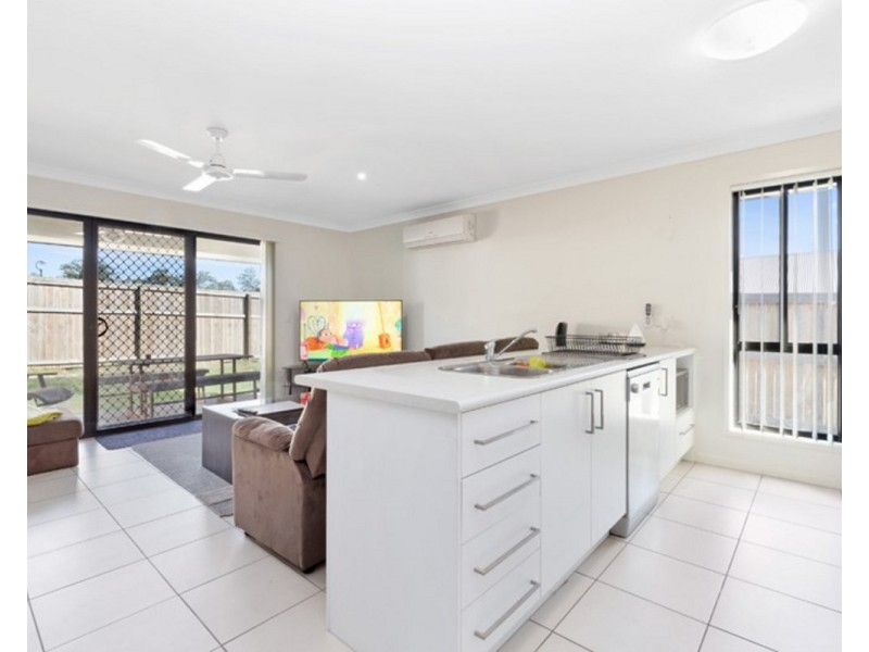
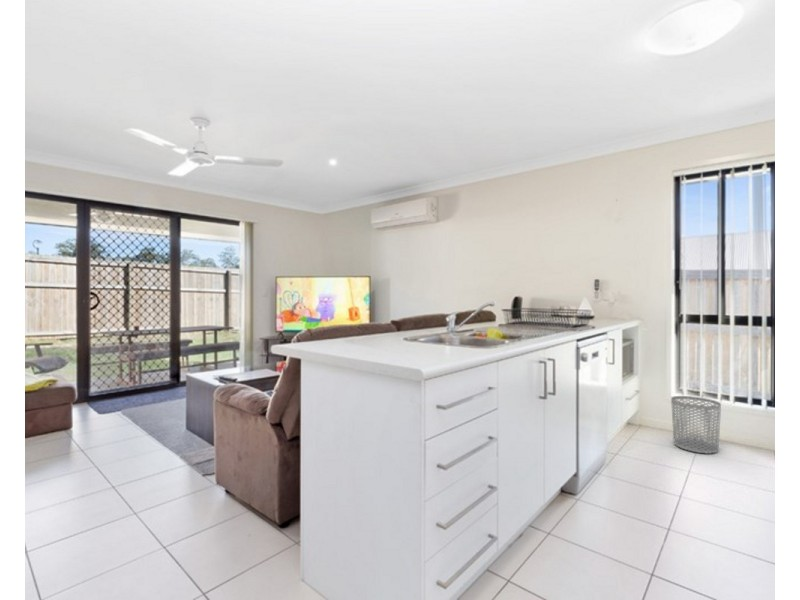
+ waste bin [670,395,722,454]
